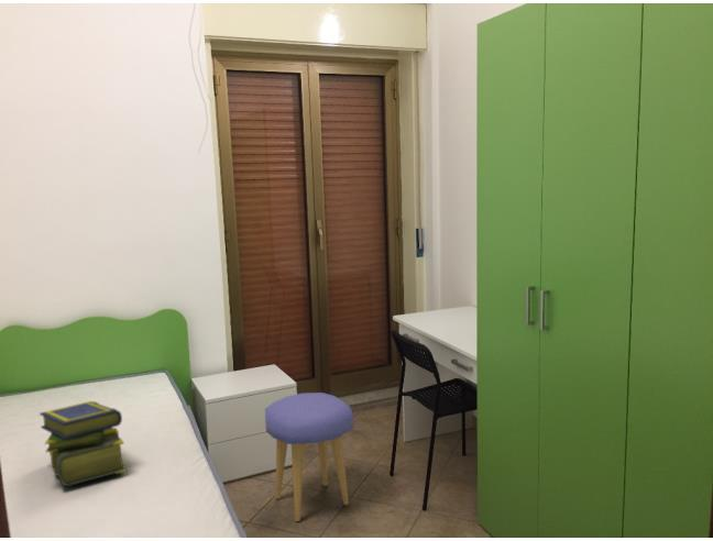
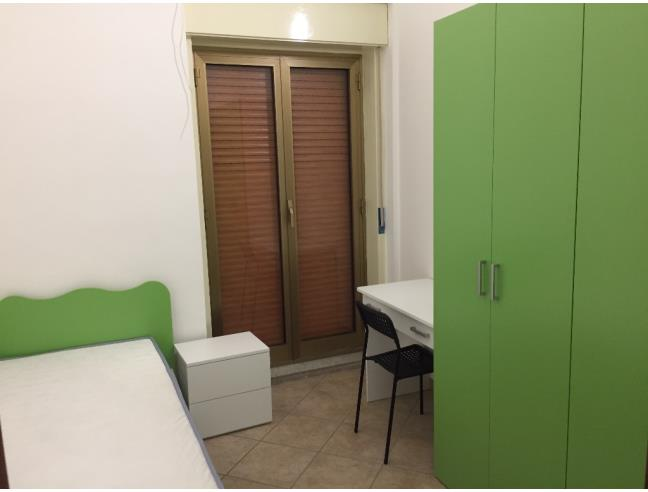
- stack of books [39,400,128,487]
- stool [264,391,354,522]
